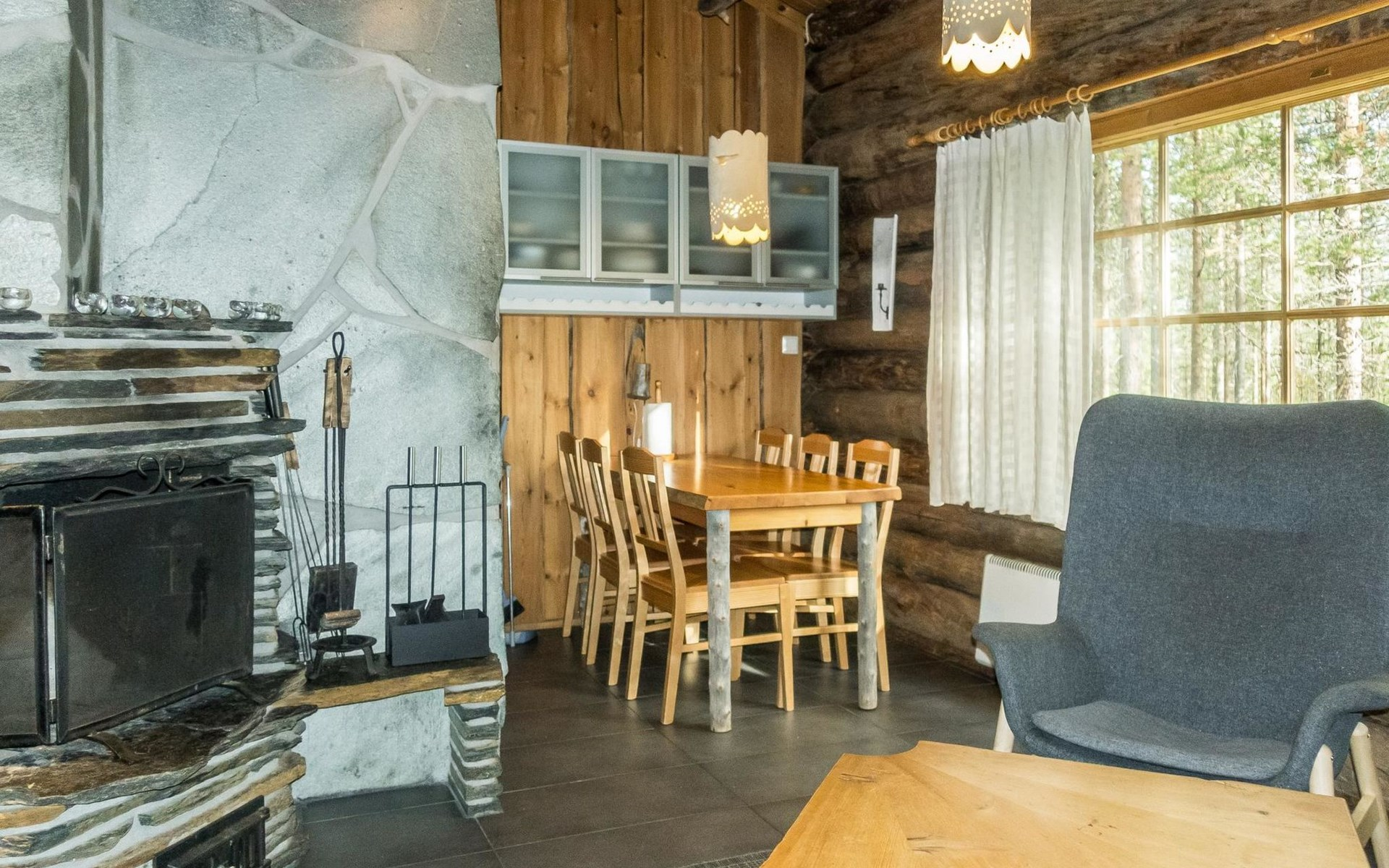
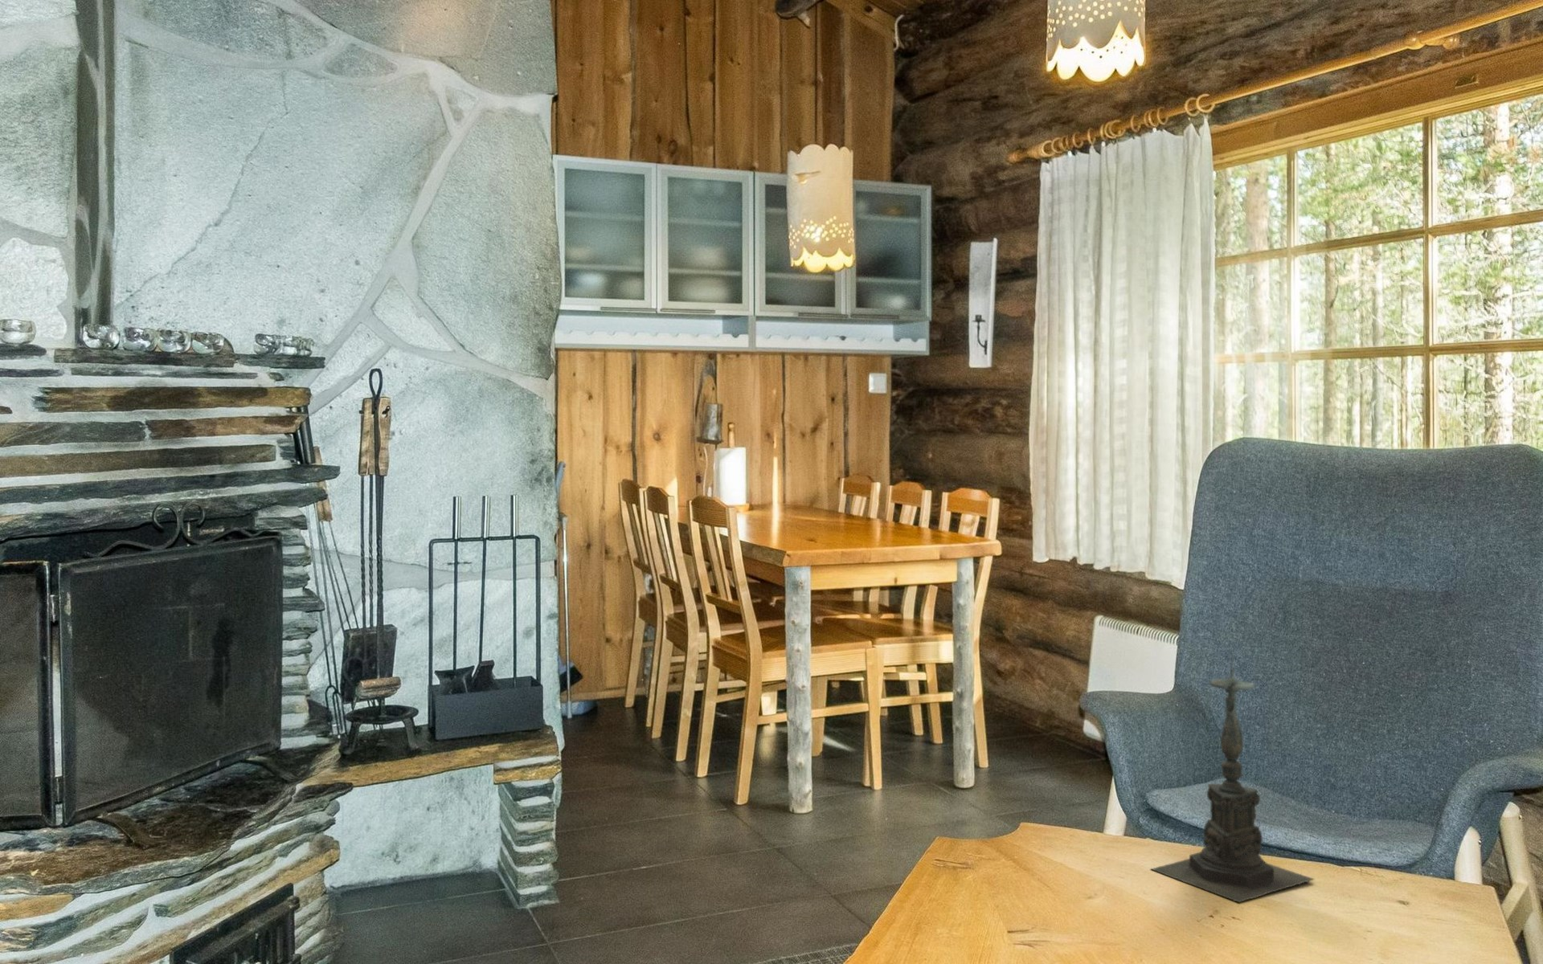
+ candle holder [1150,649,1315,904]
